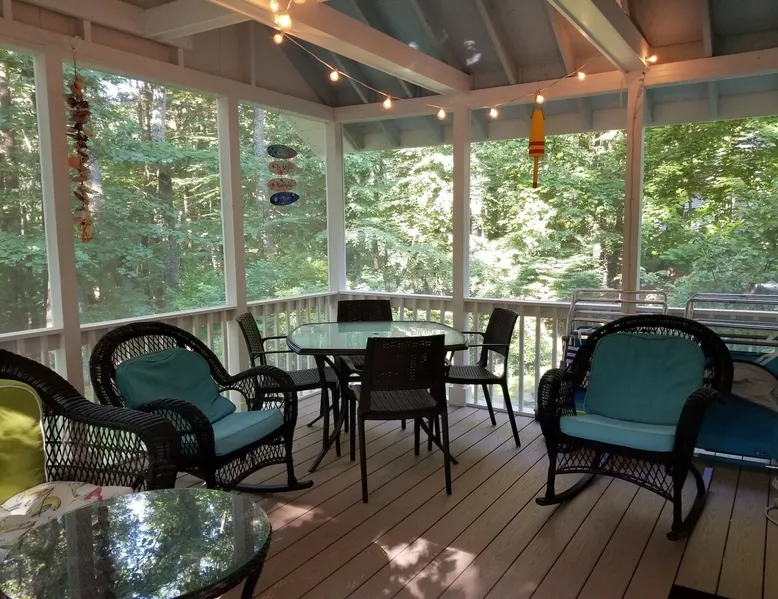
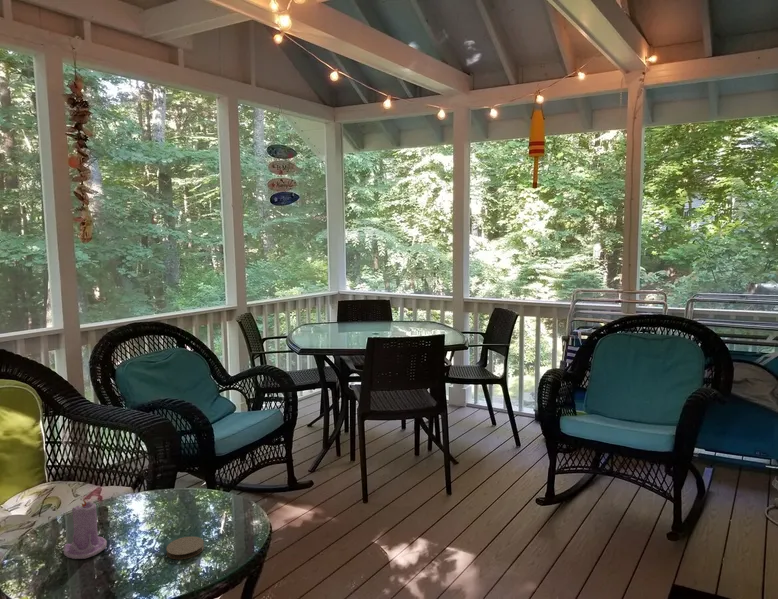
+ coaster [165,536,205,560]
+ candle [62,497,108,560]
